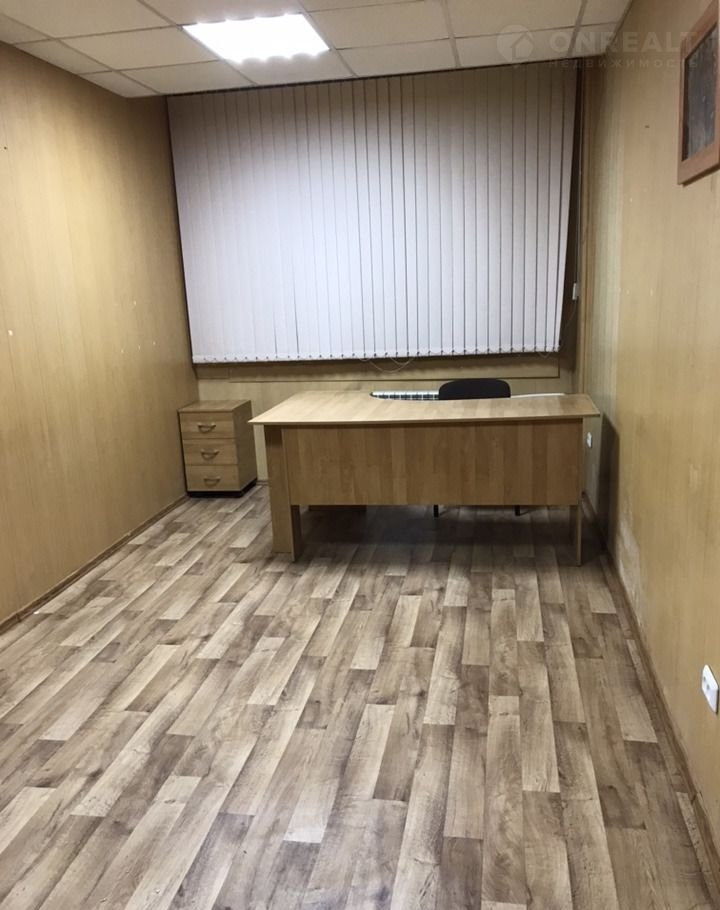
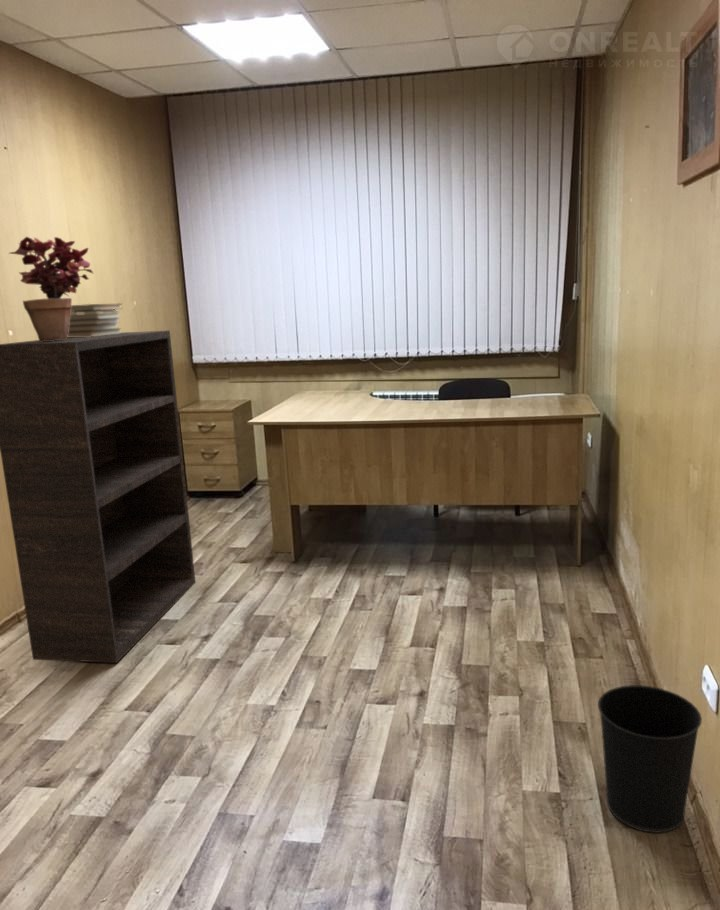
+ book stack [67,302,124,337]
+ wastebasket [597,684,703,834]
+ bookshelf [0,329,197,664]
+ potted plant [7,236,95,342]
